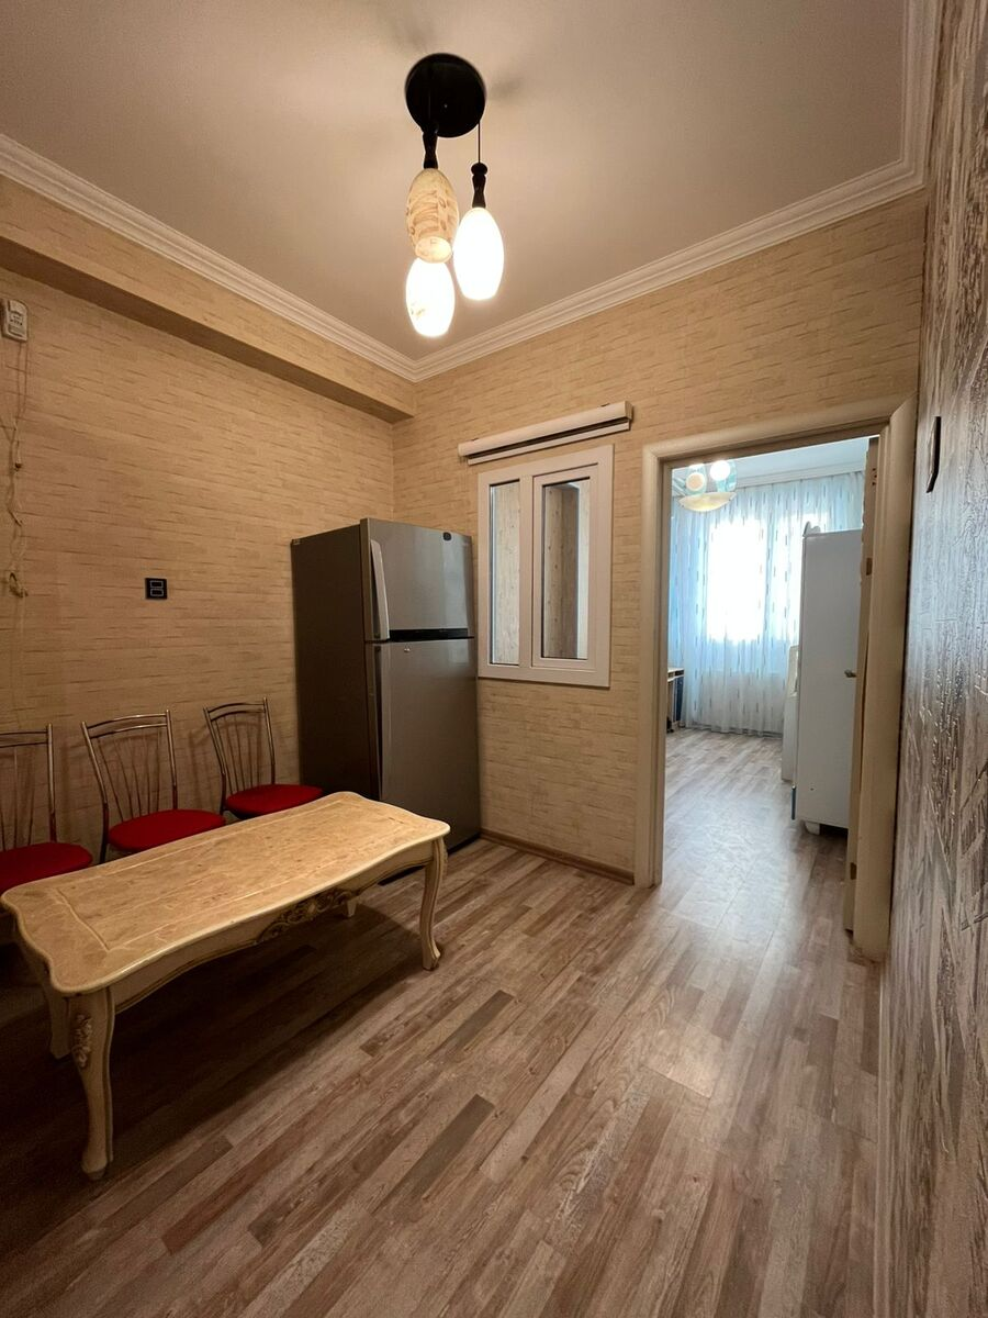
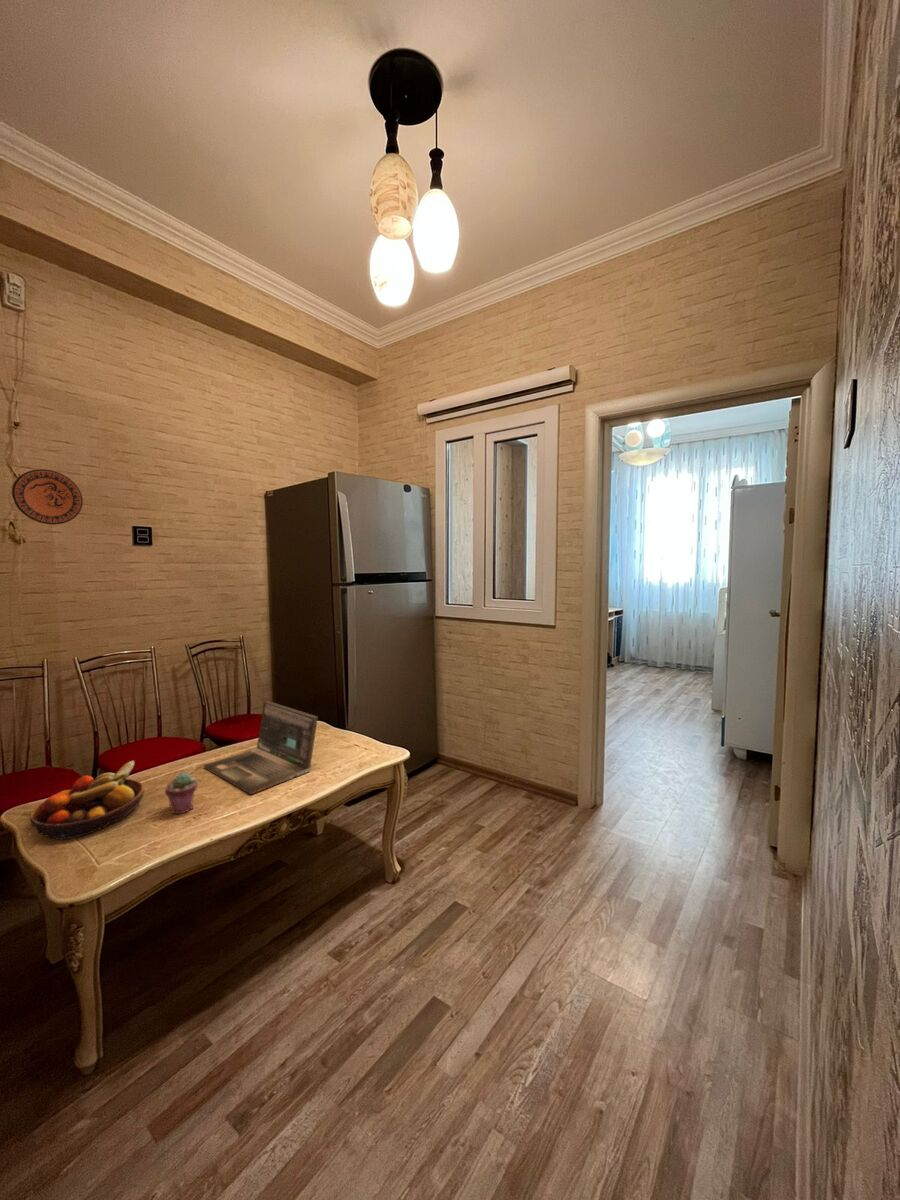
+ fruit bowl [29,760,145,841]
+ potted succulent [164,771,198,815]
+ decorative plate [11,468,84,526]
+ laptop [203,700,319,795]
